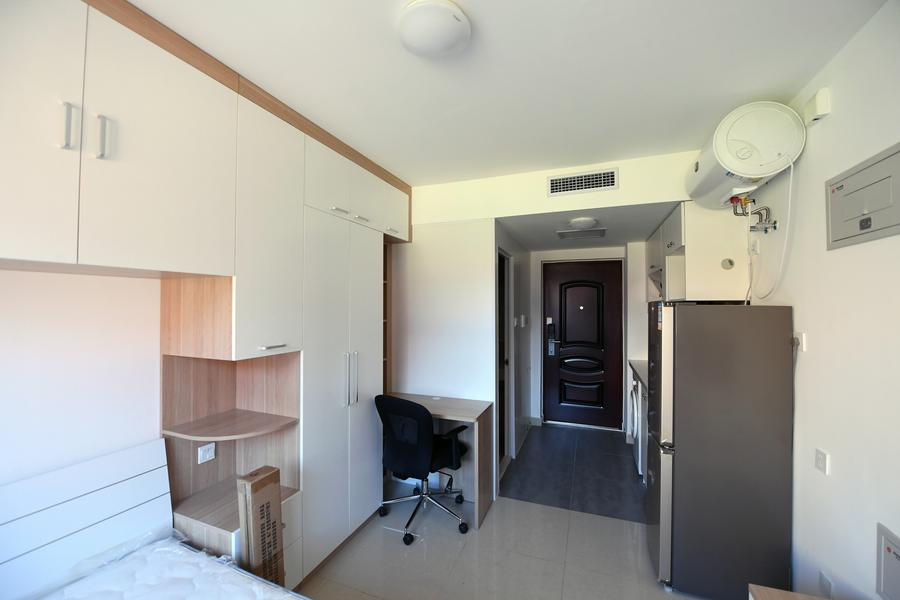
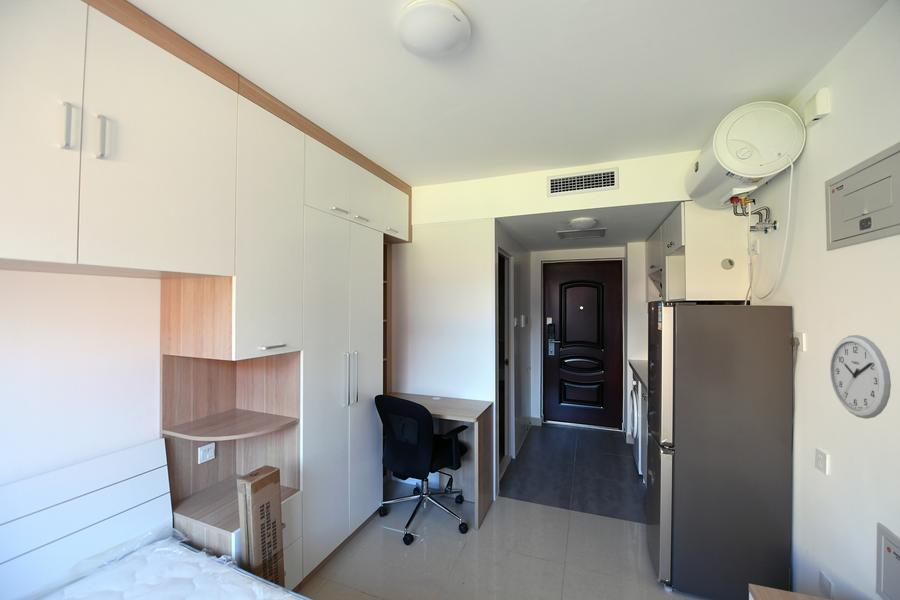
+ wall clock [829,334,892,420]
